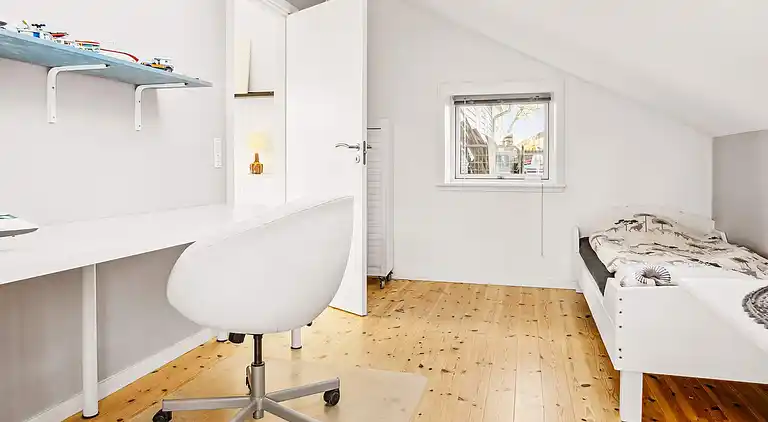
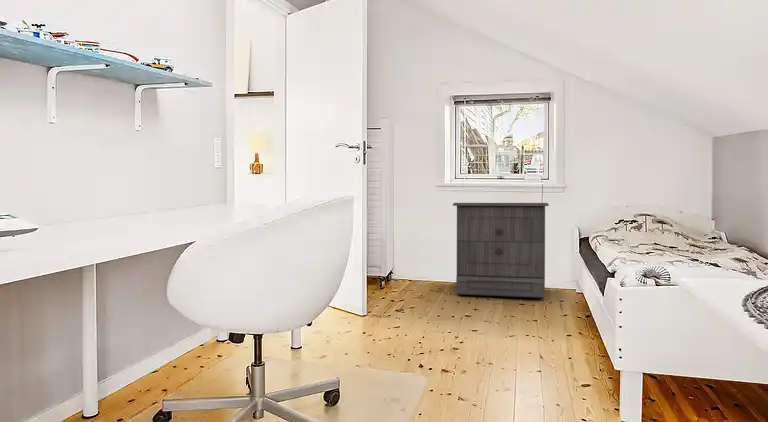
+ nightstand [452,202,550,299]
